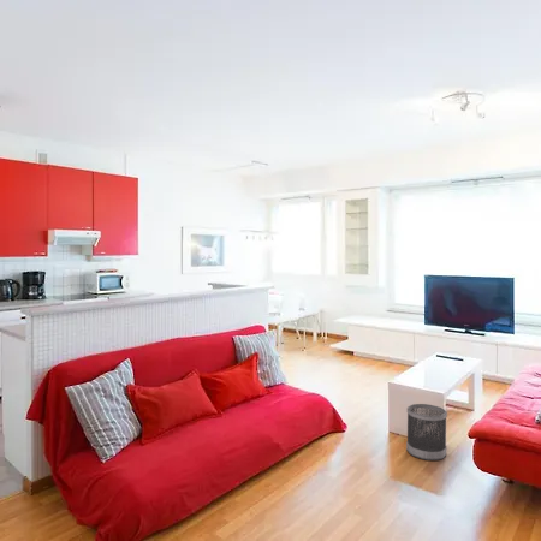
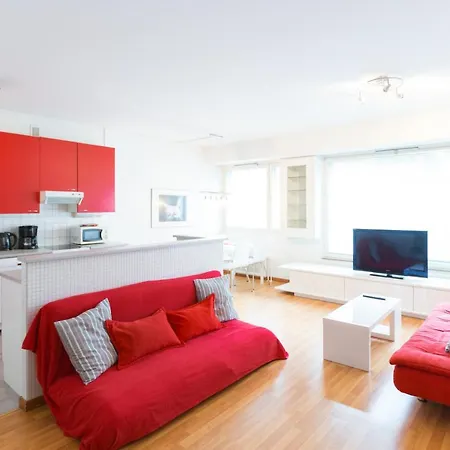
- wastebasket [405,403,448,462]
